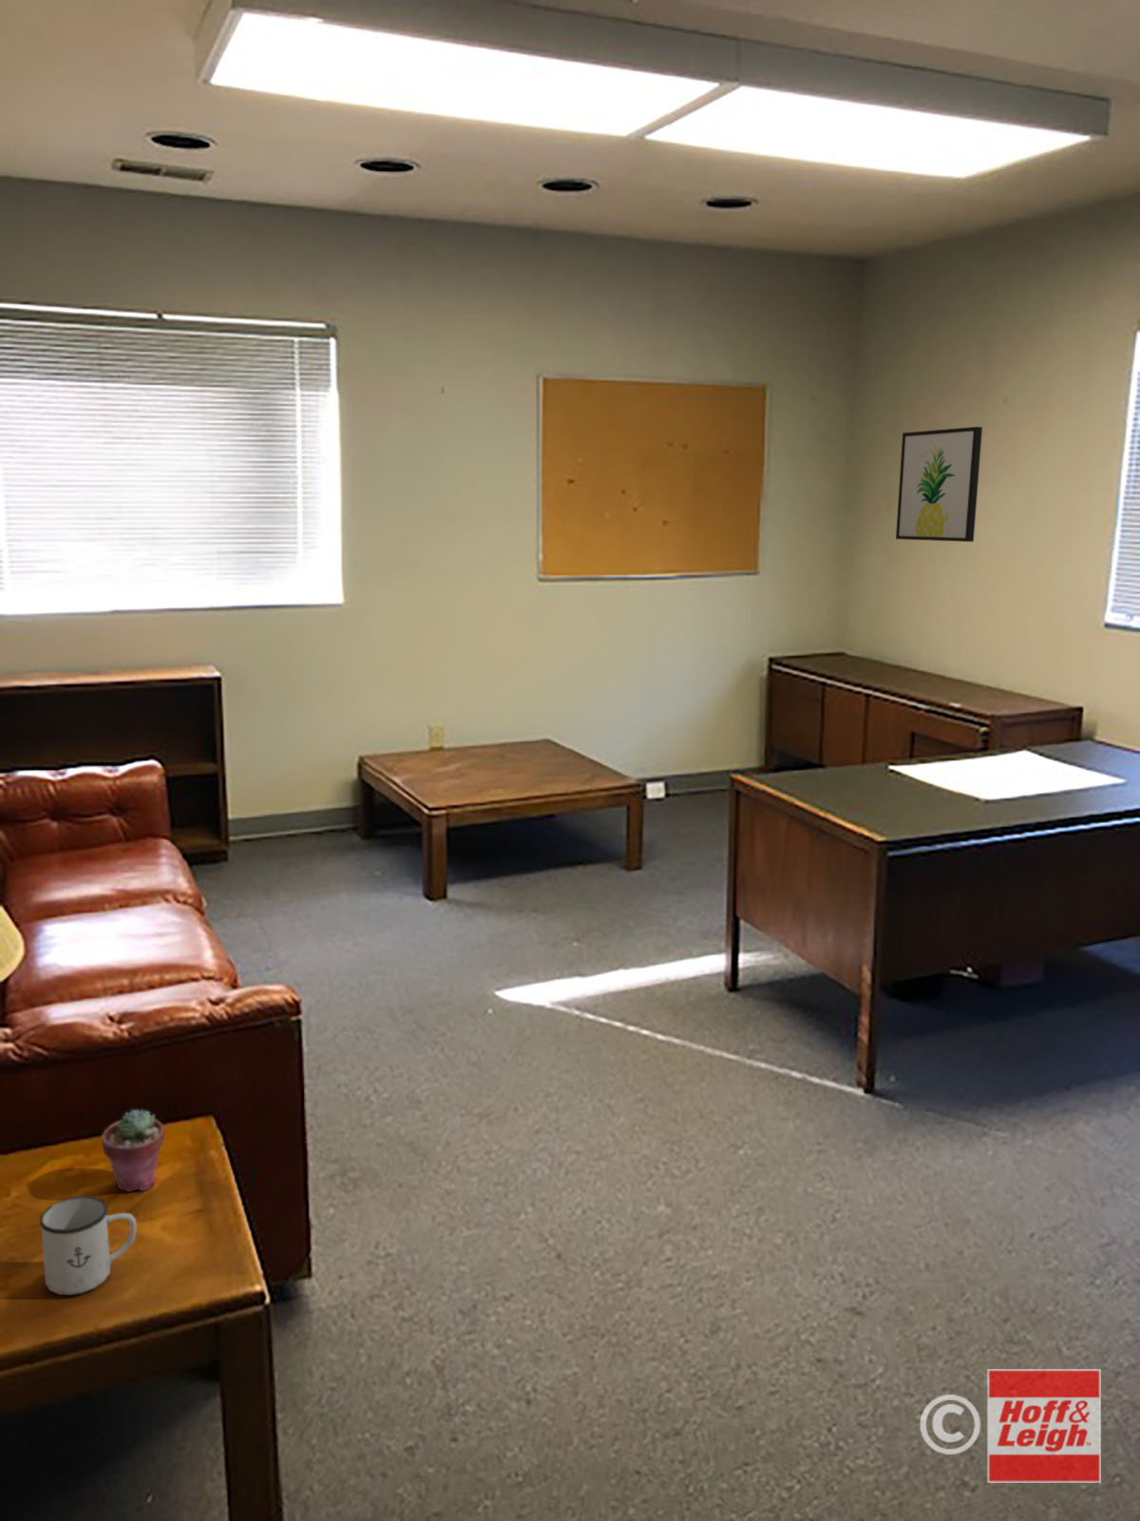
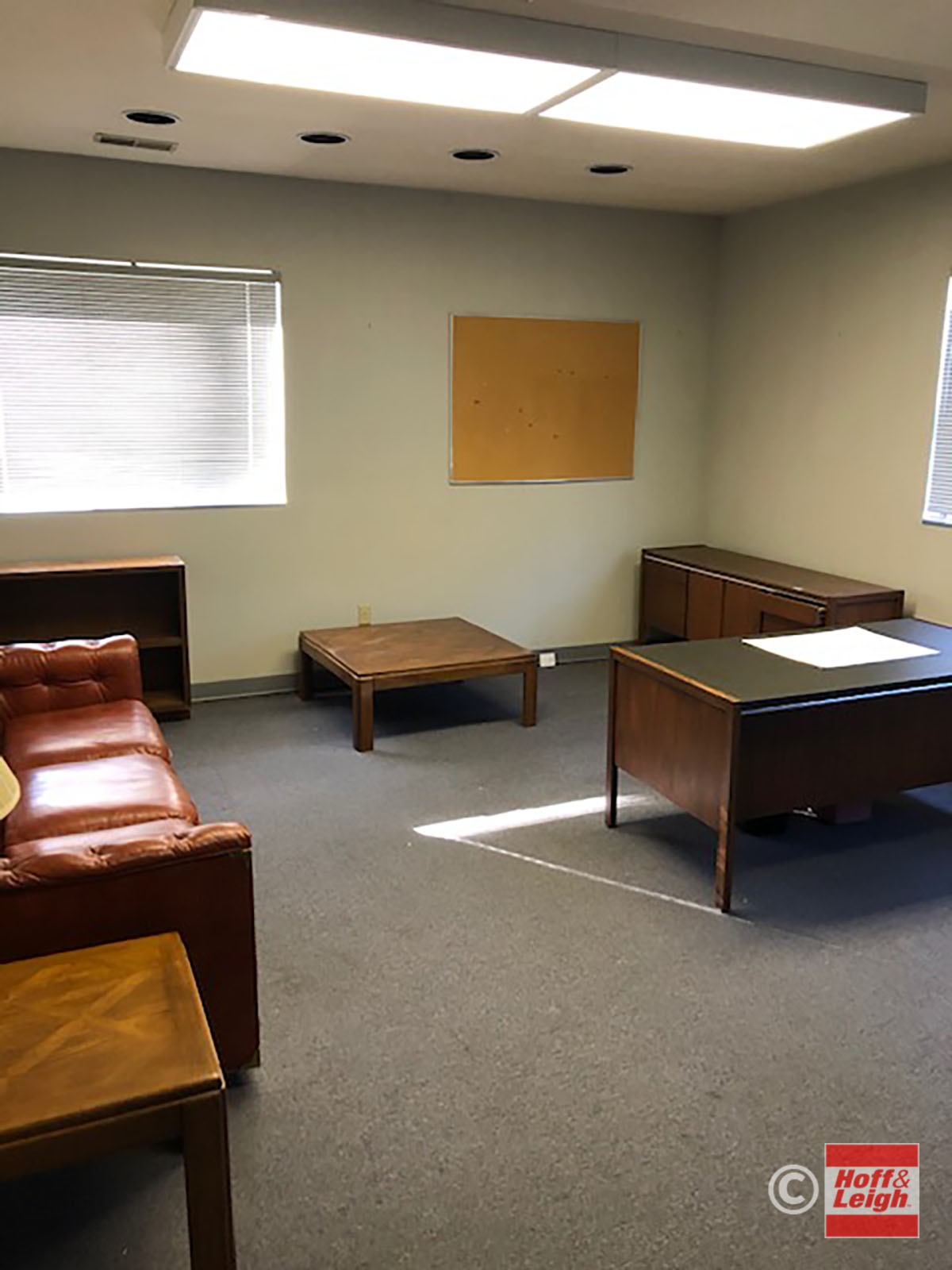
- potted succulent [101,1109,165,1193]
- wall art [895,426,983,543]
- mug [40,1195,138,1296]
